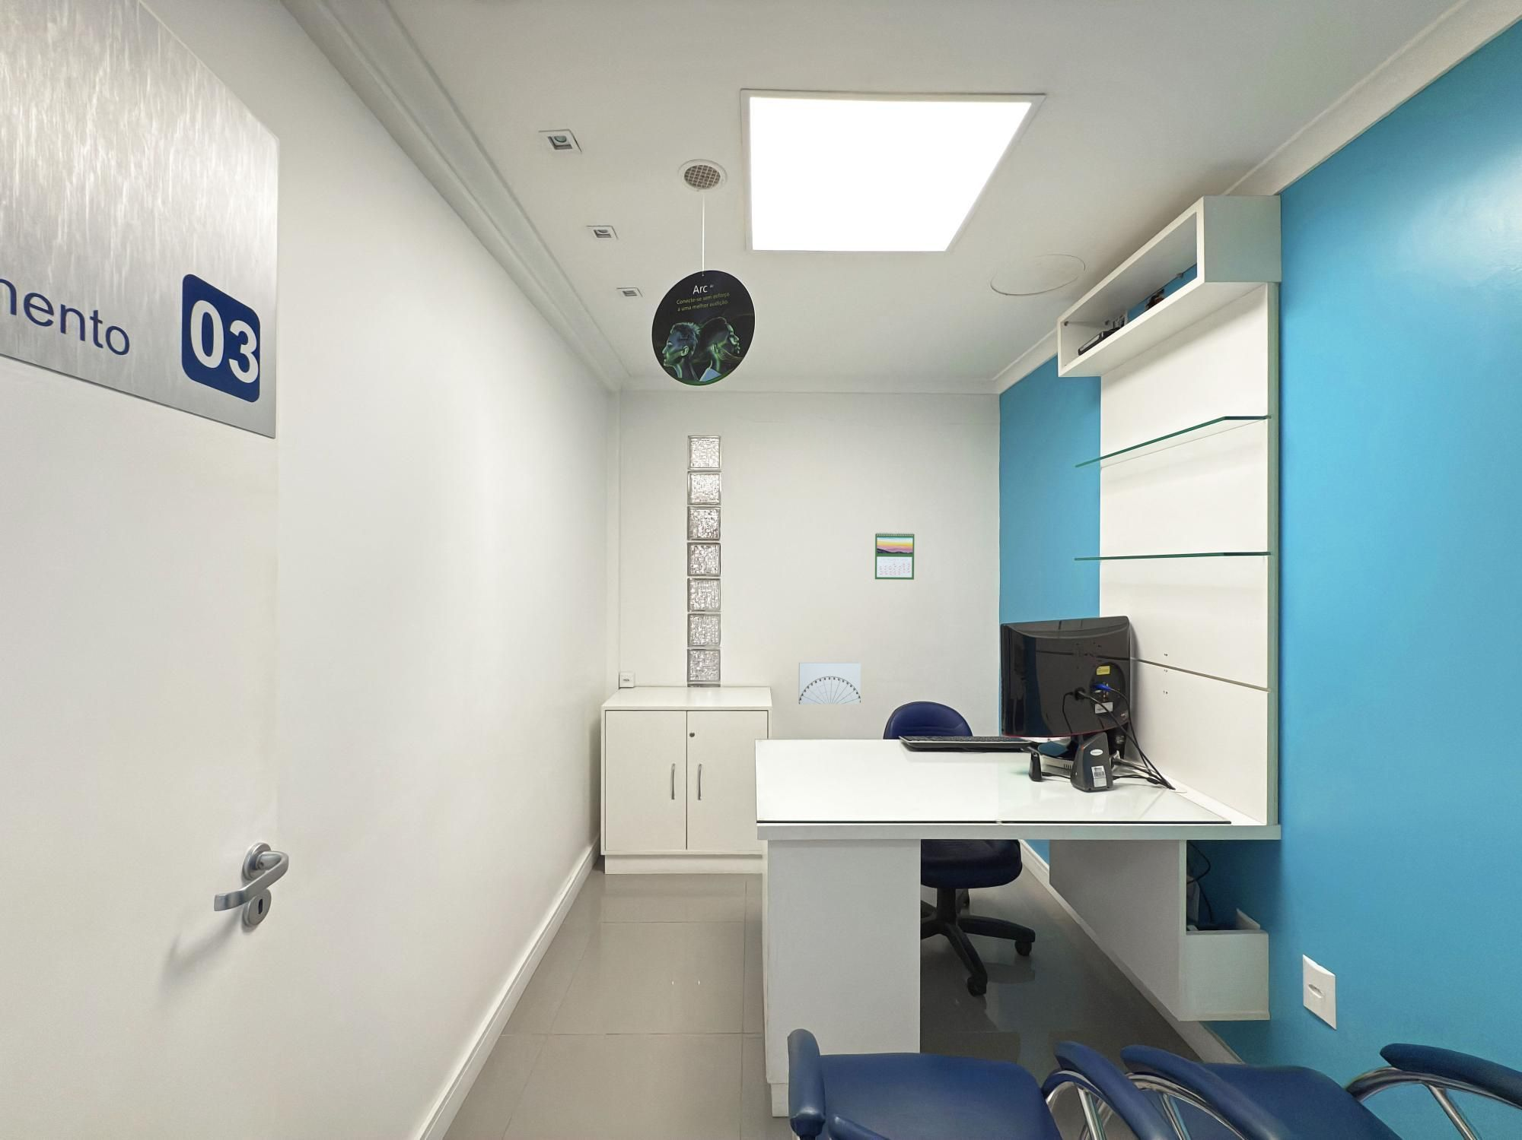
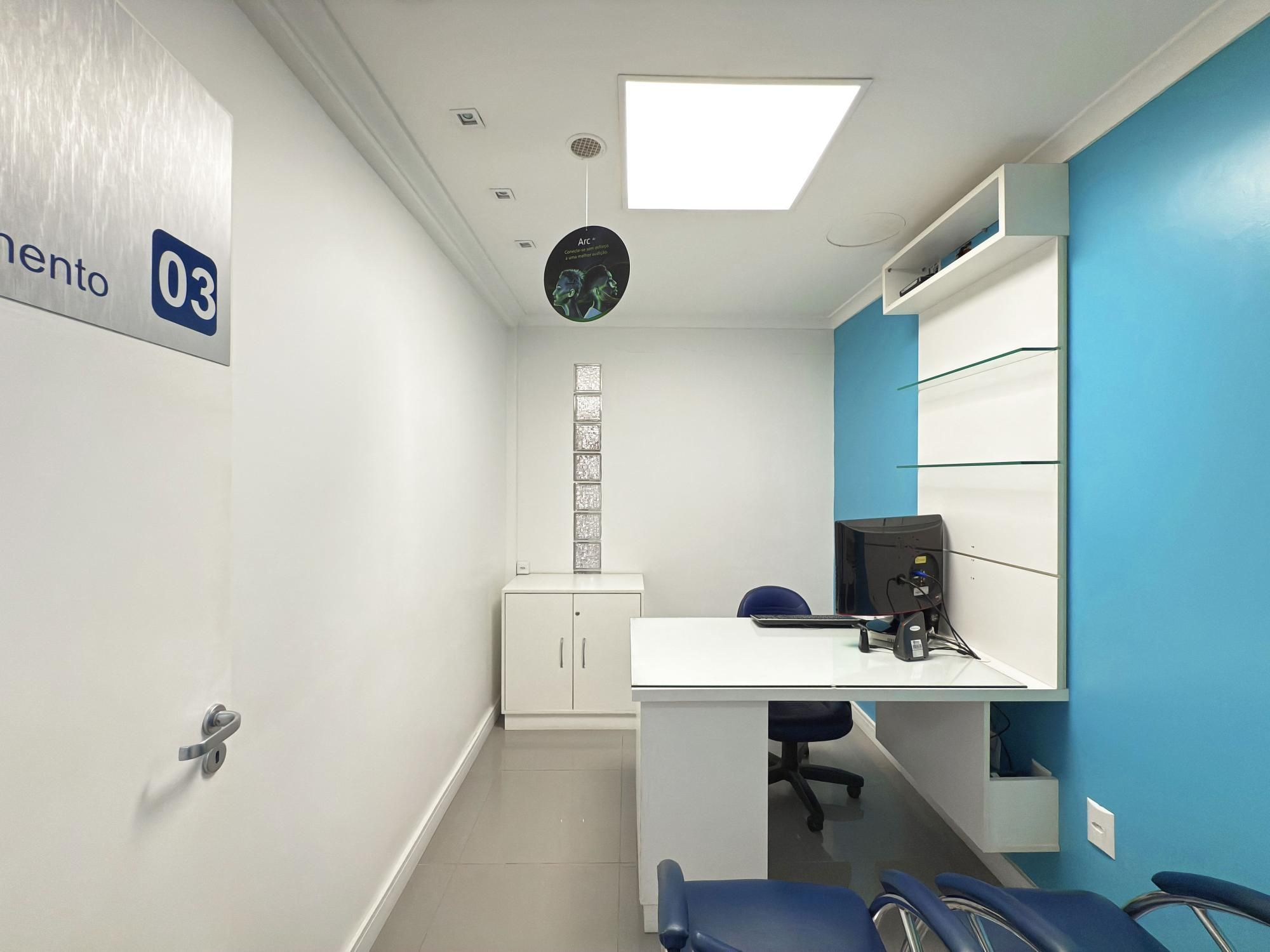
- calendar [875,532,916,581]
- wall art [797,662,862,704]
